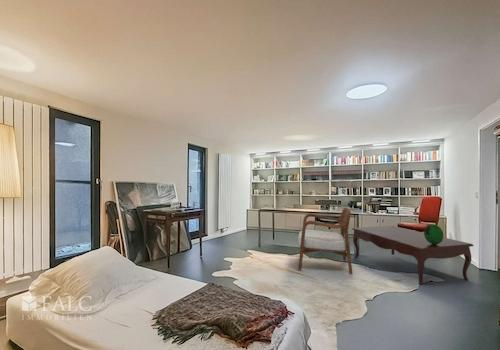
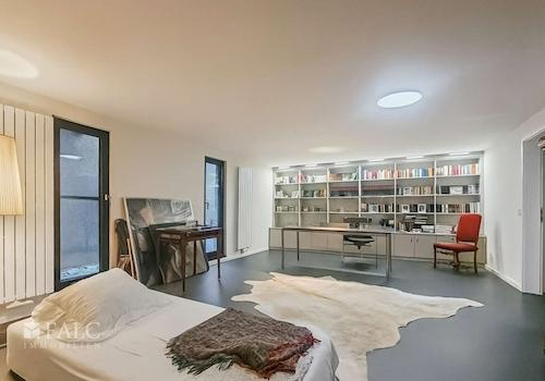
- decorative egg [423,223,445,244]
- coffee table [351,225,475,286]
- armchair [297,207,354,275]
